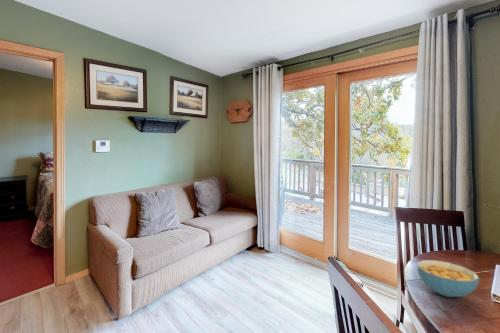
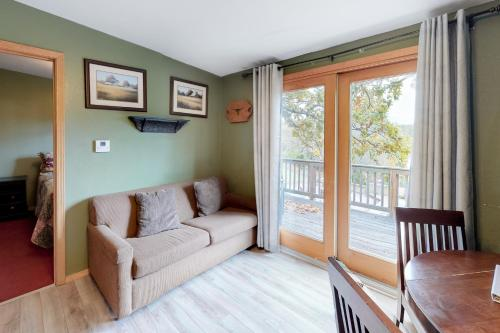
- cereal bowl [416,259,480,298]
